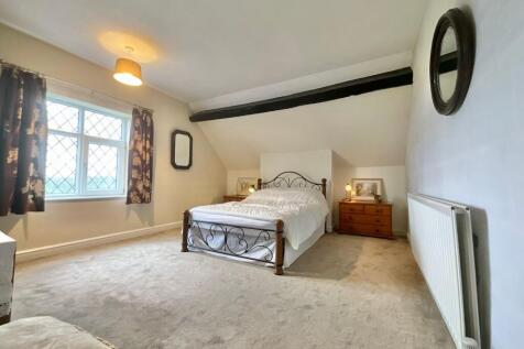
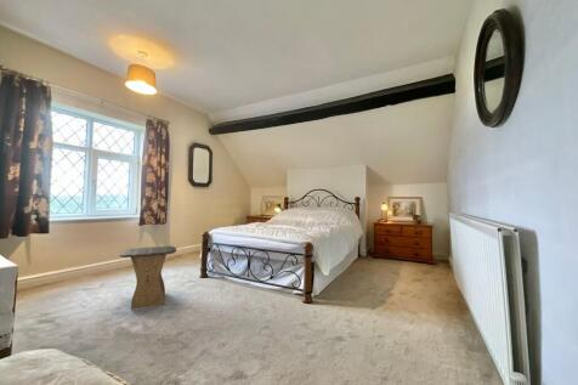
+ stool [118,245,177,311]
